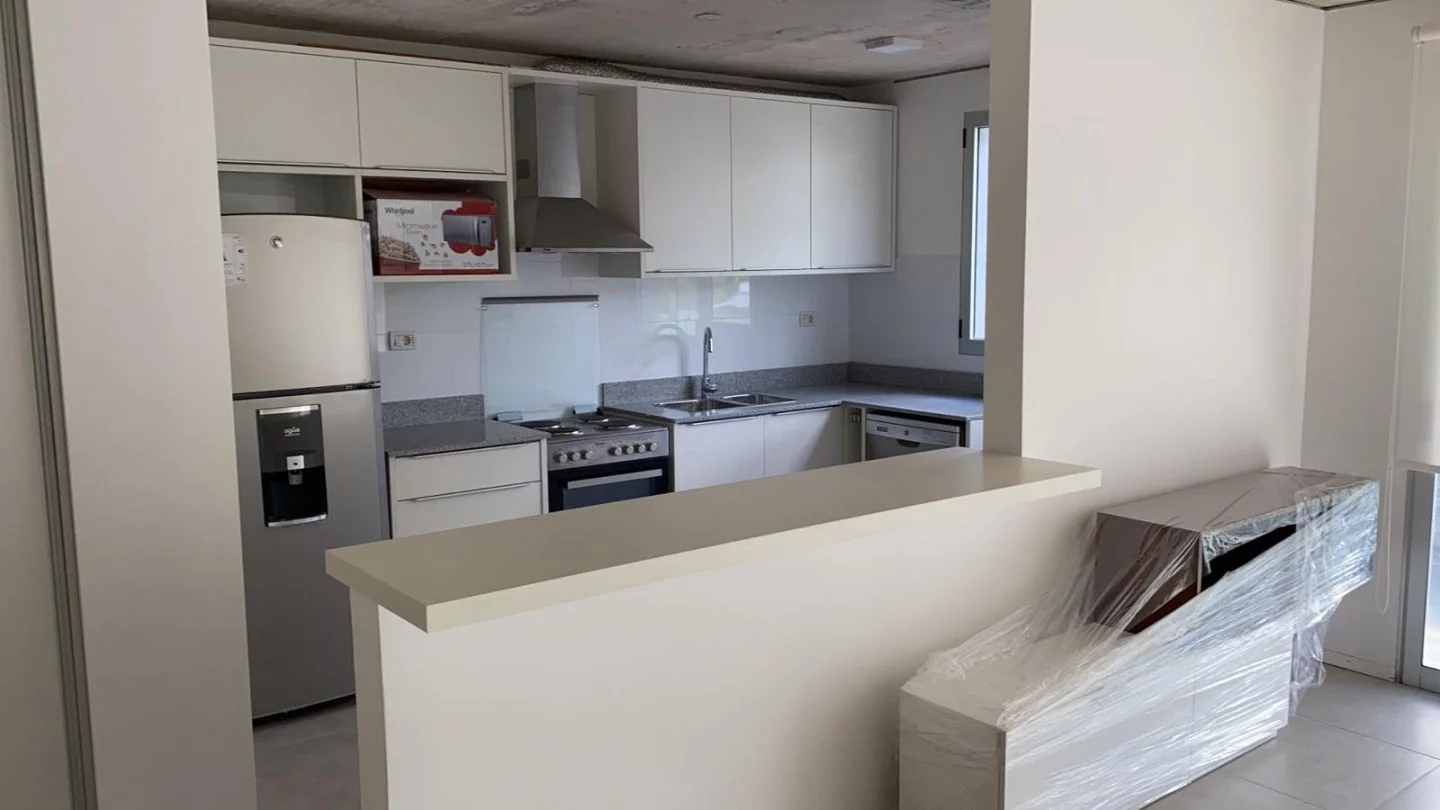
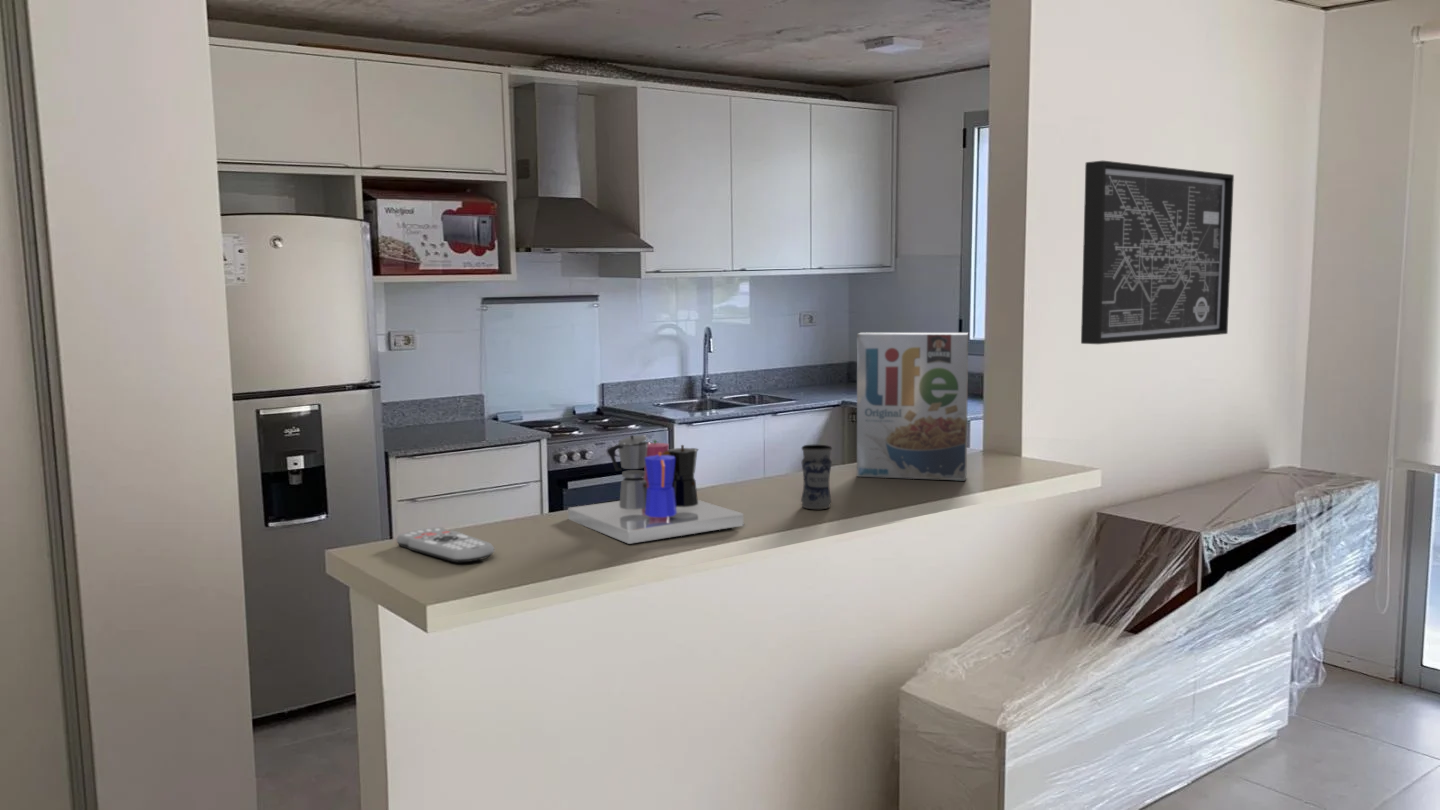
+ cereal box [856,332,969,481]
+ jar [800,444,833,510]
+ remote control [396,526,495,563]
+ coffee maker [567,434,744,545]
+ wall art [1080,160,1235,345]
